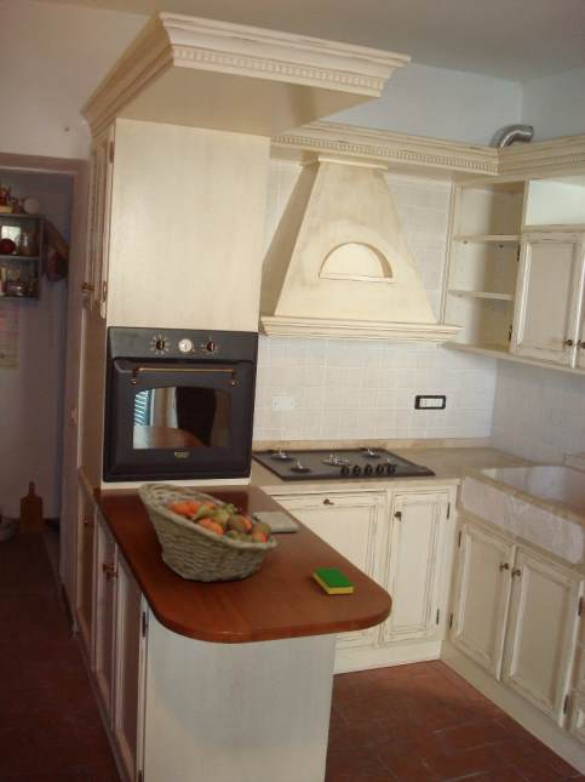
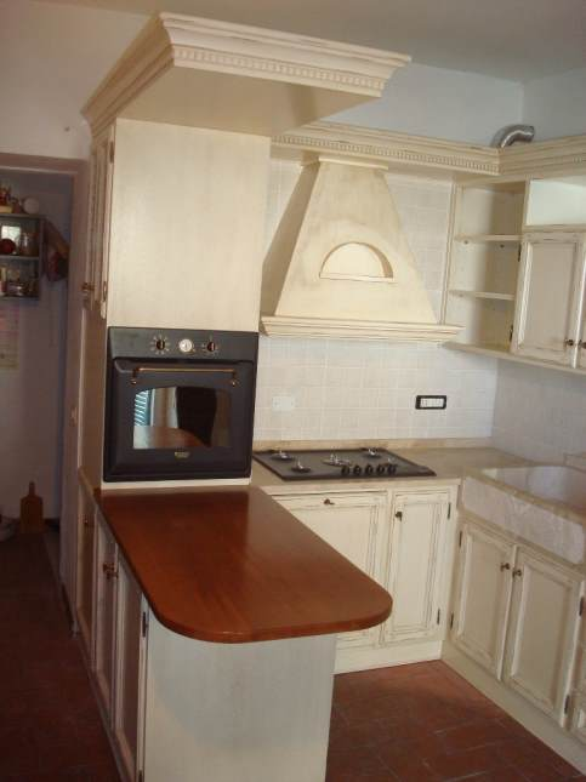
- fruit basket [136,481,279,583]
- dish sponge [312,567,355,595]
- washcloth [251,510,300,533]
